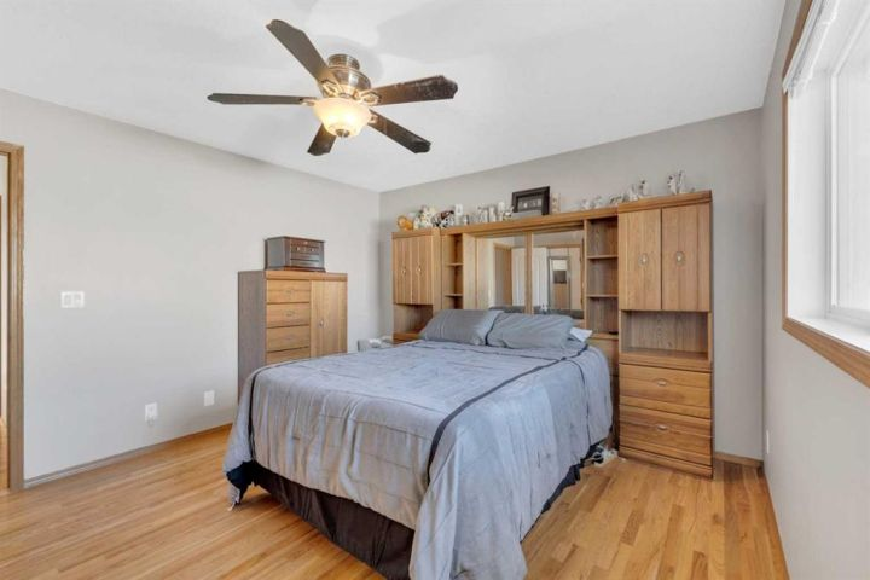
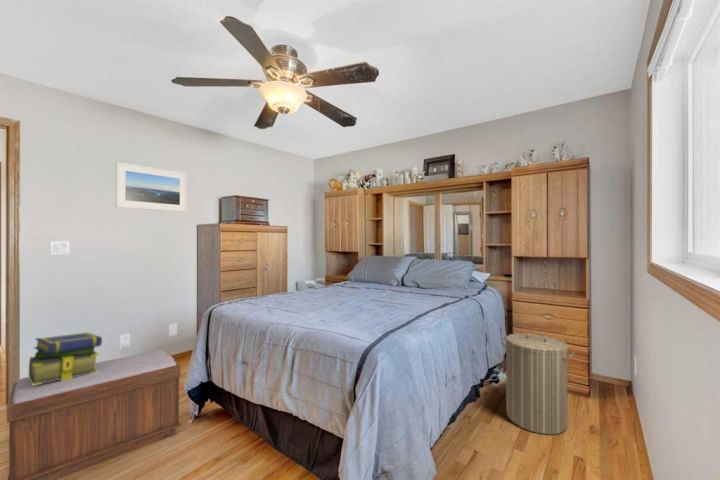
+ stack of books [28,331,103,385]
+ laundry hamper [499,327,576,436]
+ bench [6,349,182,480]
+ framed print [115,161,188,213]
